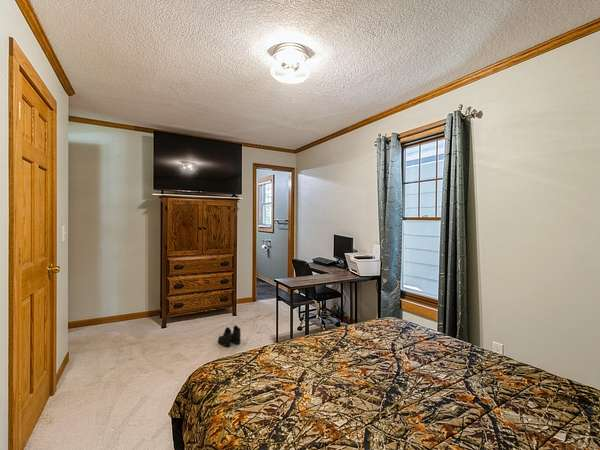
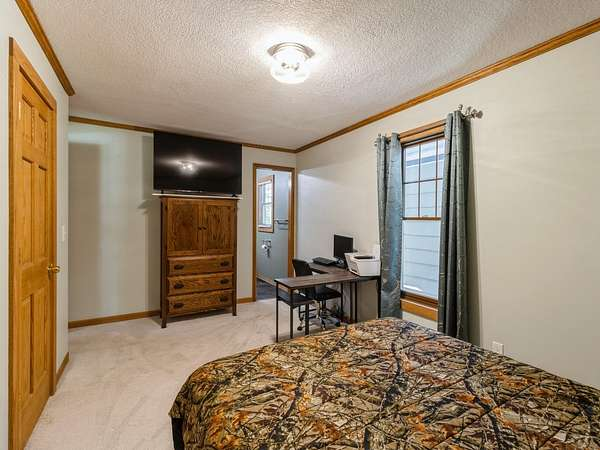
- boots [217,325,242,347]
